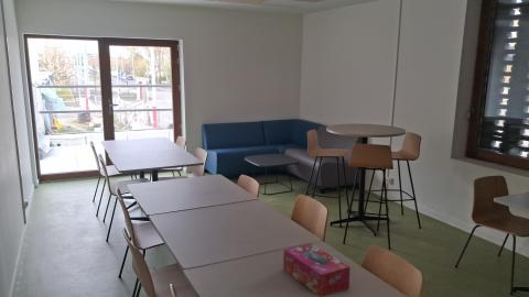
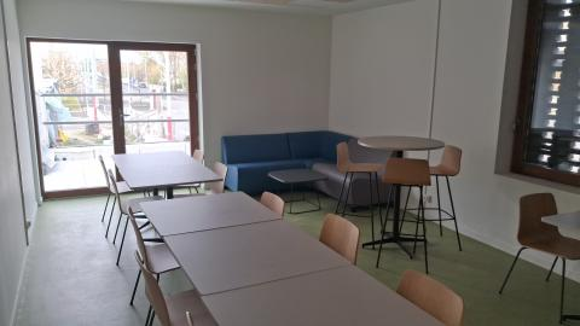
- tissue box [282,242,352,297]
